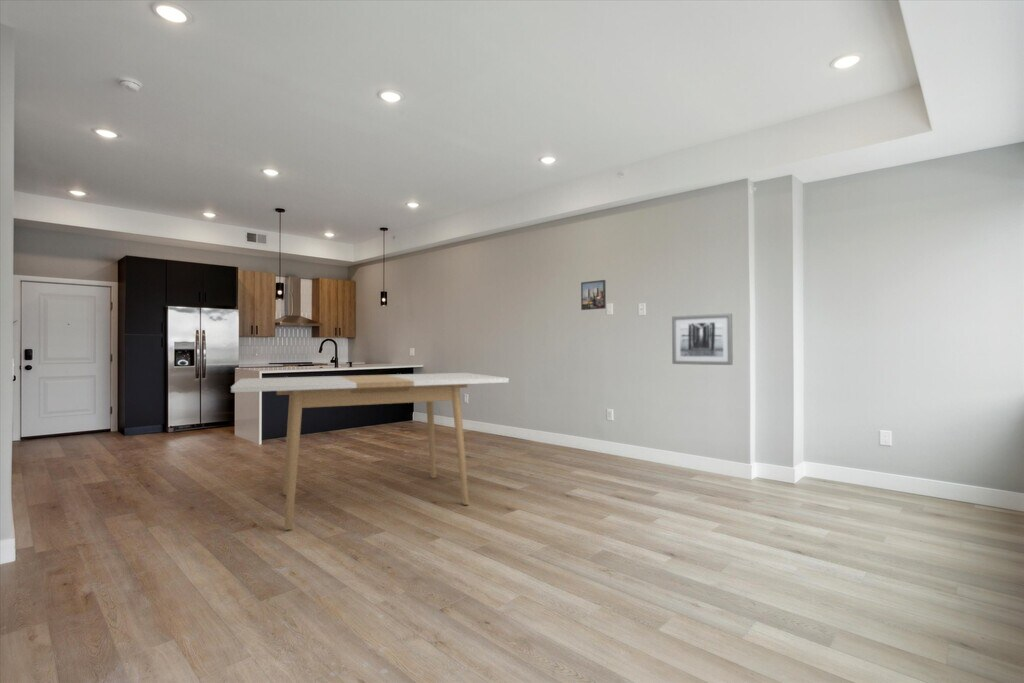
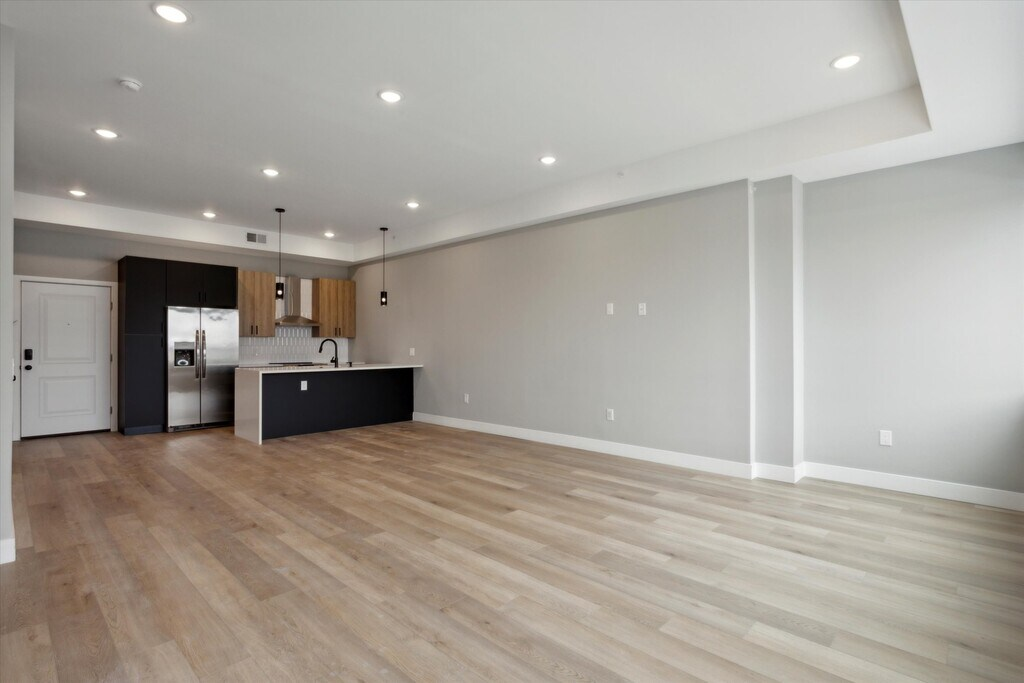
- dining table [230,372,510,531]
- wall art [671,312,734,366]
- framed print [580,279,607,311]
